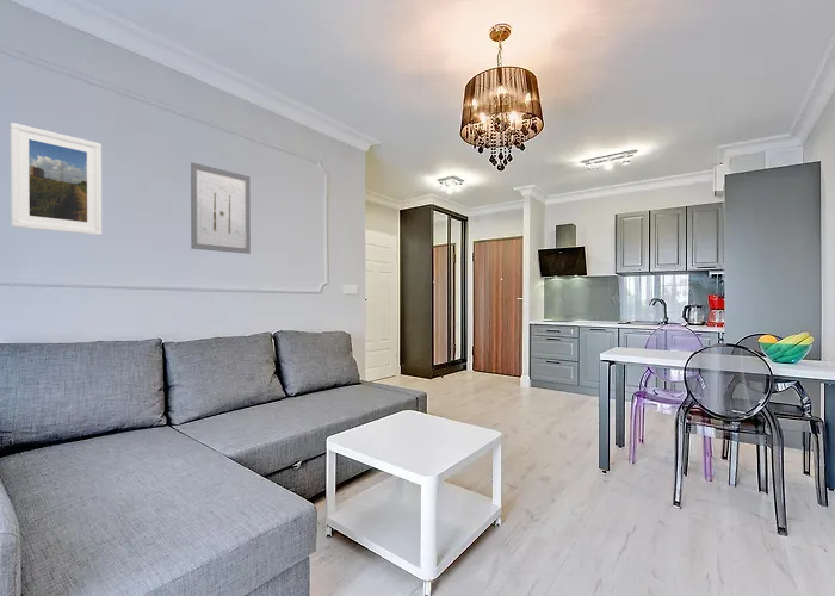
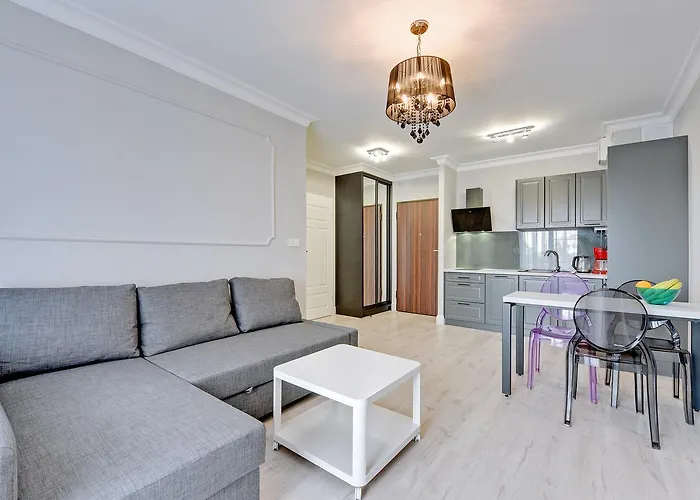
- wall art [190,161,252,255]
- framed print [10,122,103,236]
